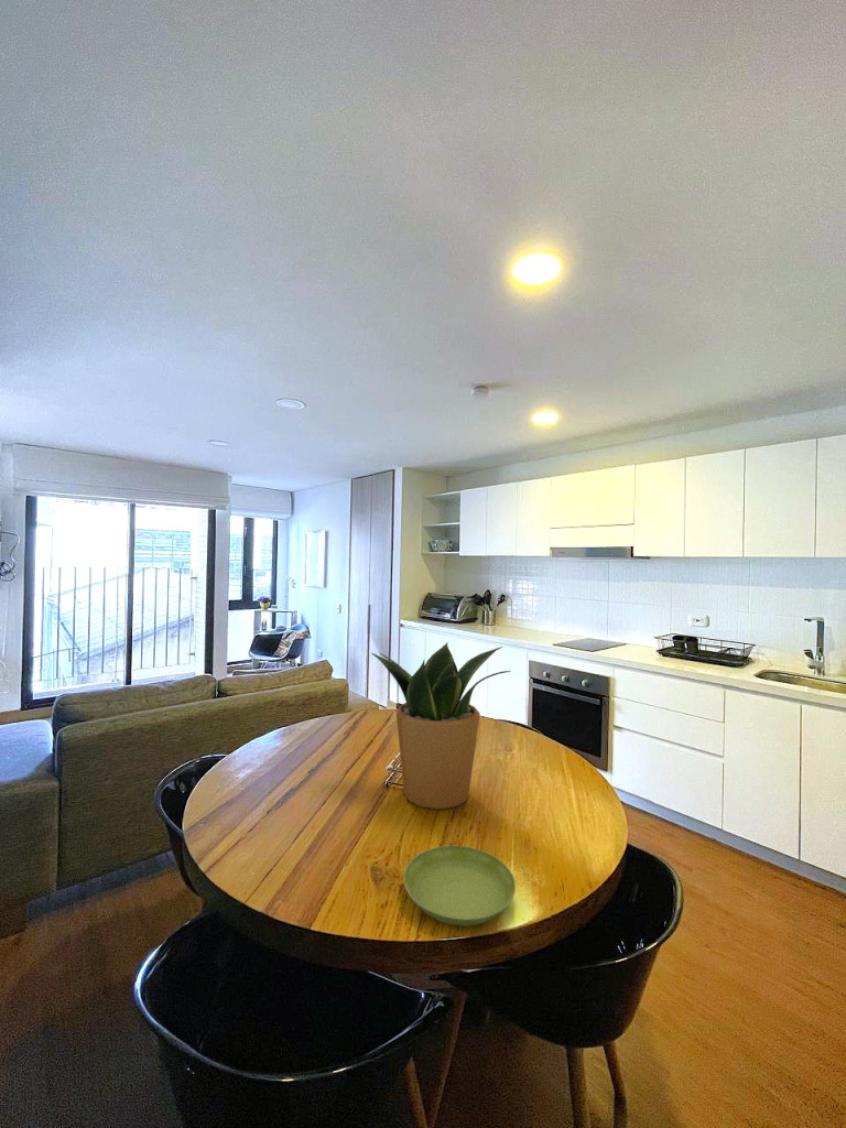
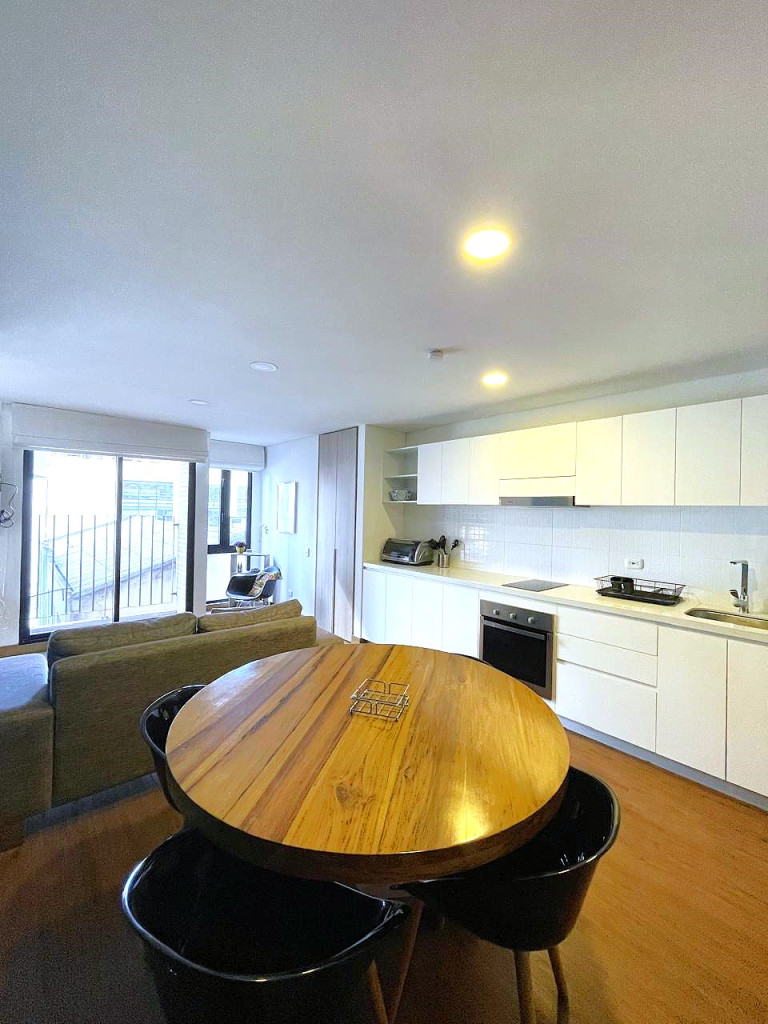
- potted plant [370,641,512,811]
- saucer [402,845,517,928]
